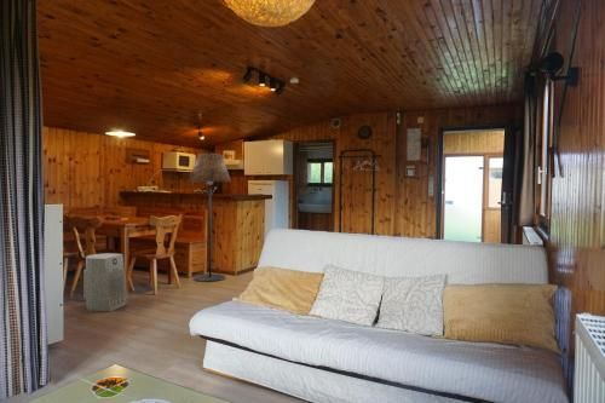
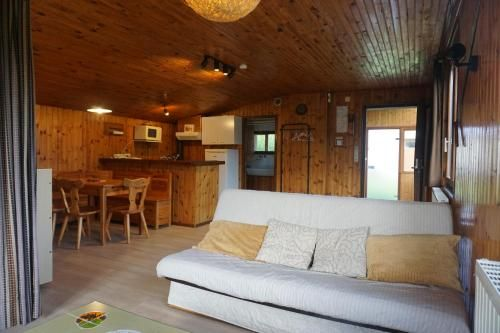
- floor lamp [188,152,232,283]
- fan [82,252,128,312]
